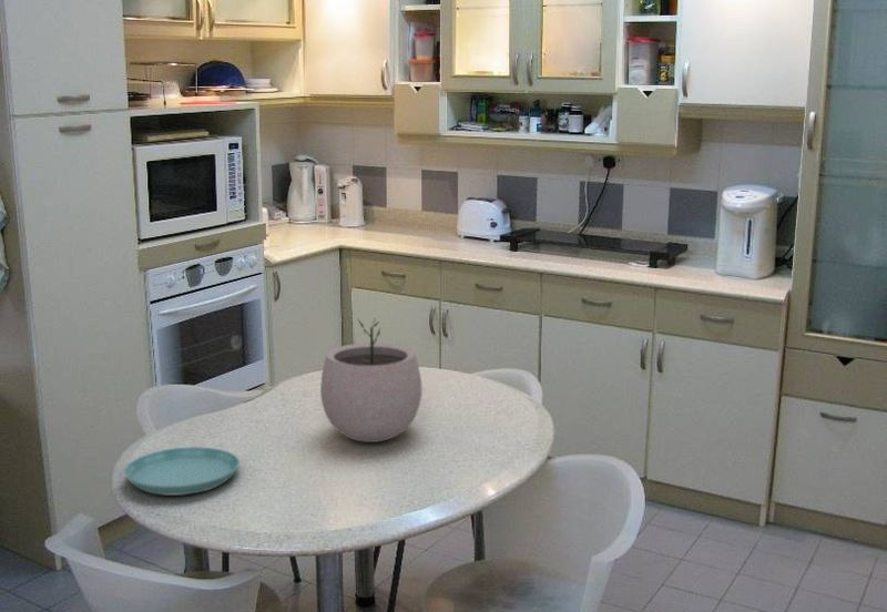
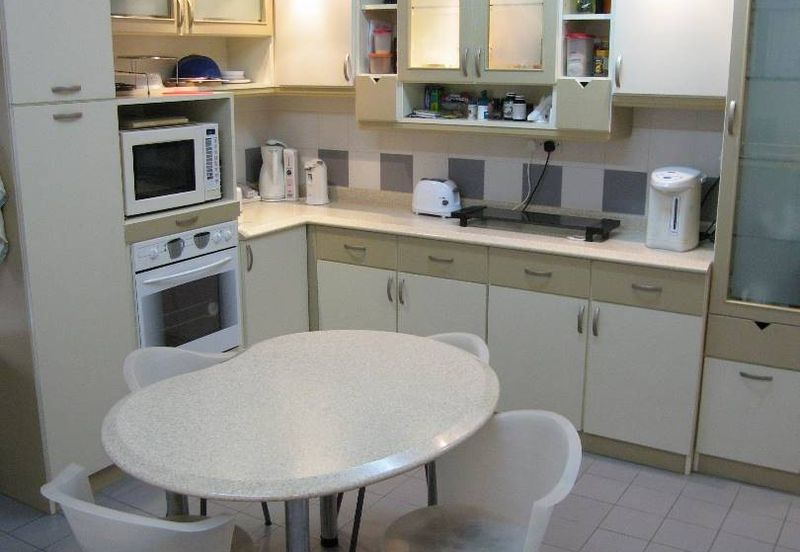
- plant pot [319,316,422,443]
- saucer [123,446,241,497]
